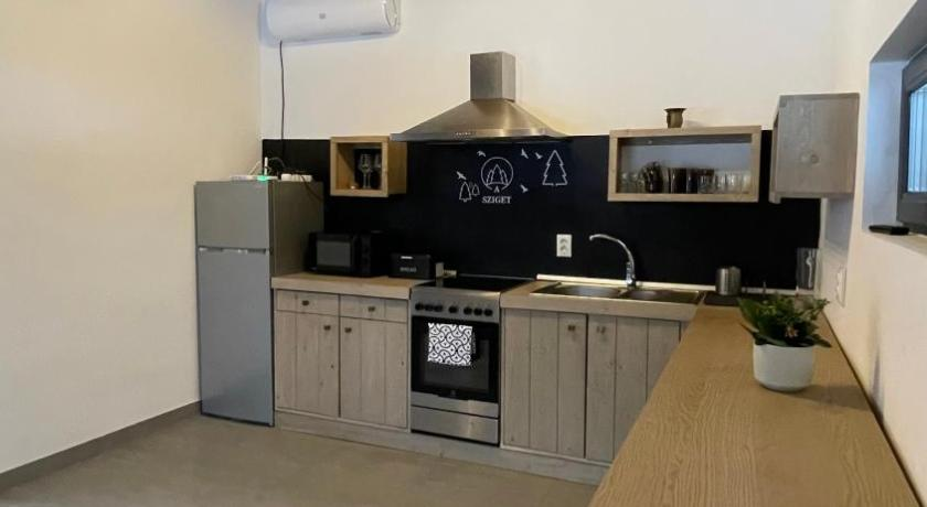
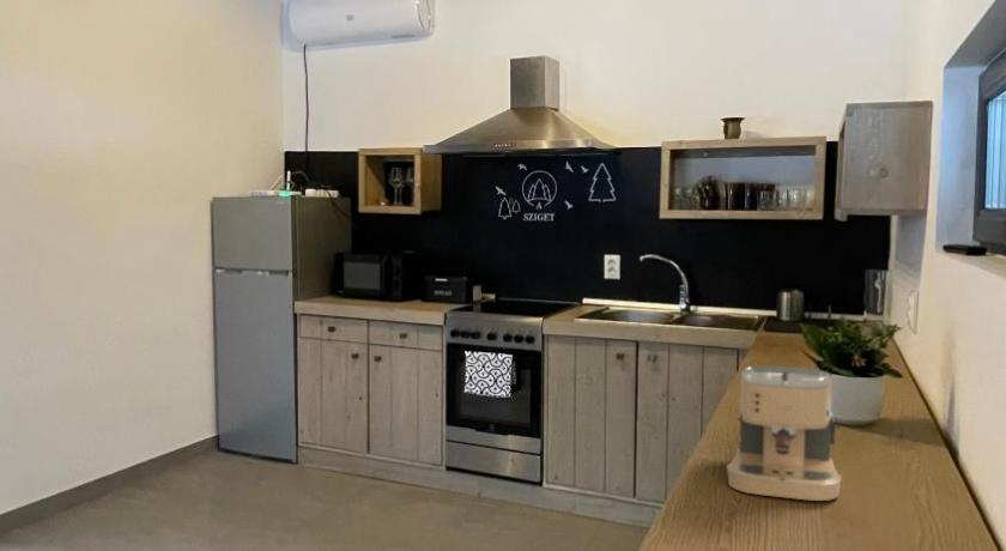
+ coffee maker [726,365,843,502]
